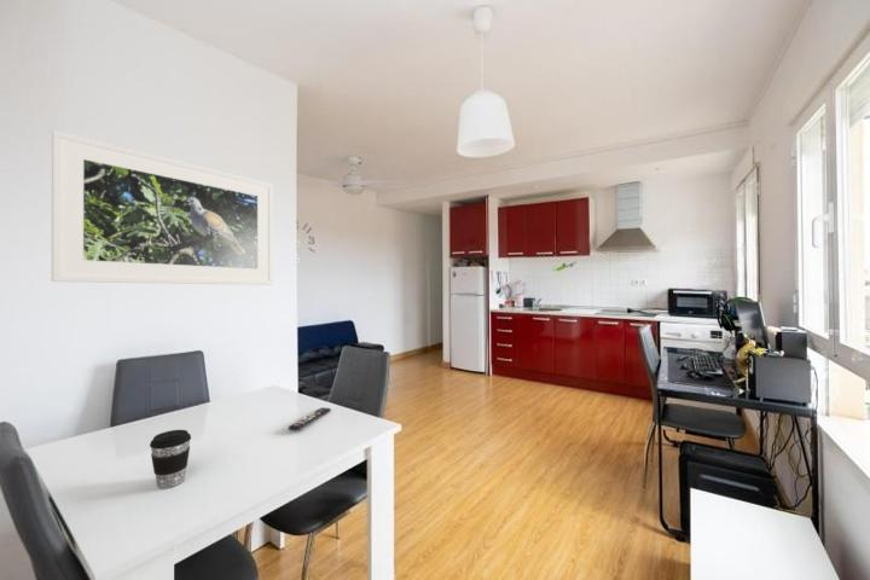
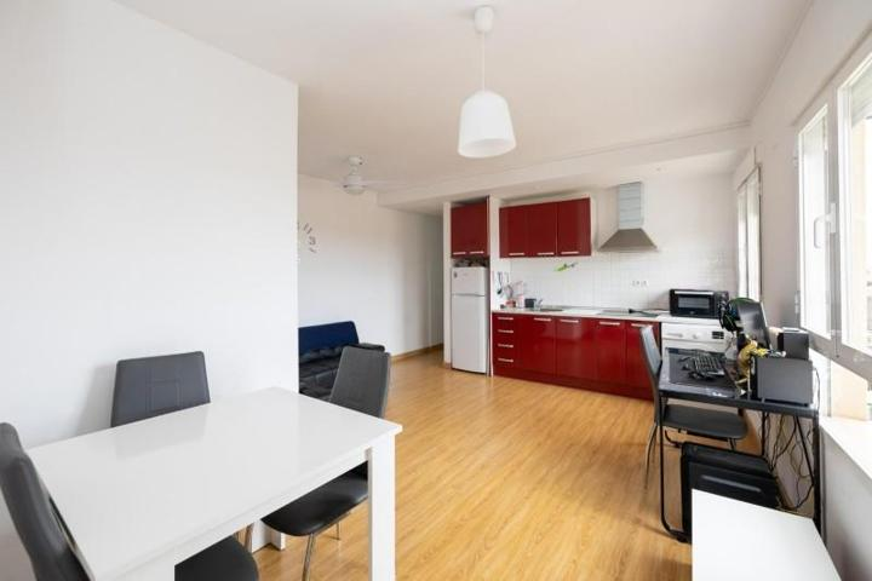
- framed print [51,129,274,286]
- remote control [288,406,332,431]
- coffee cup [149,429,192,489]
